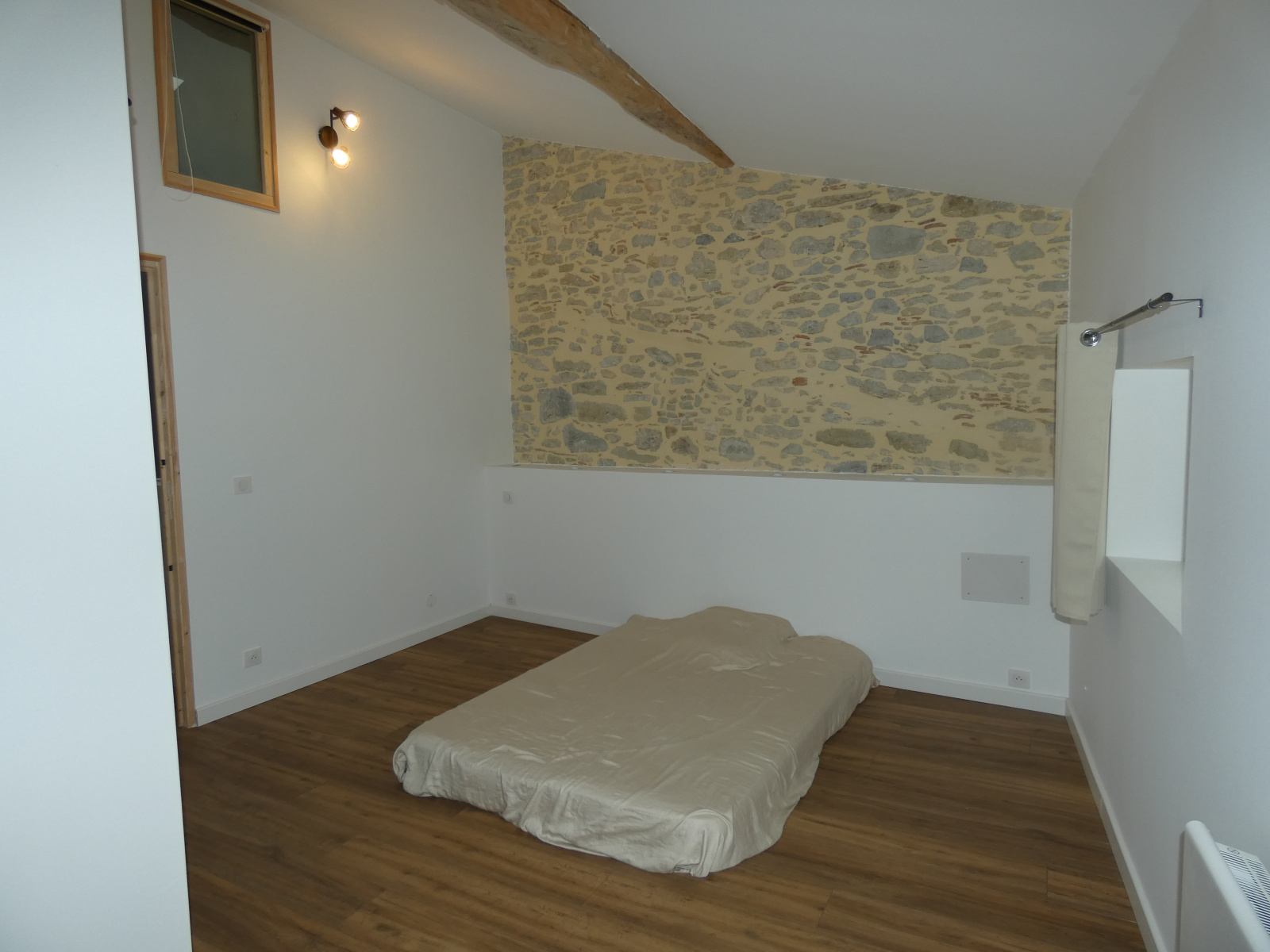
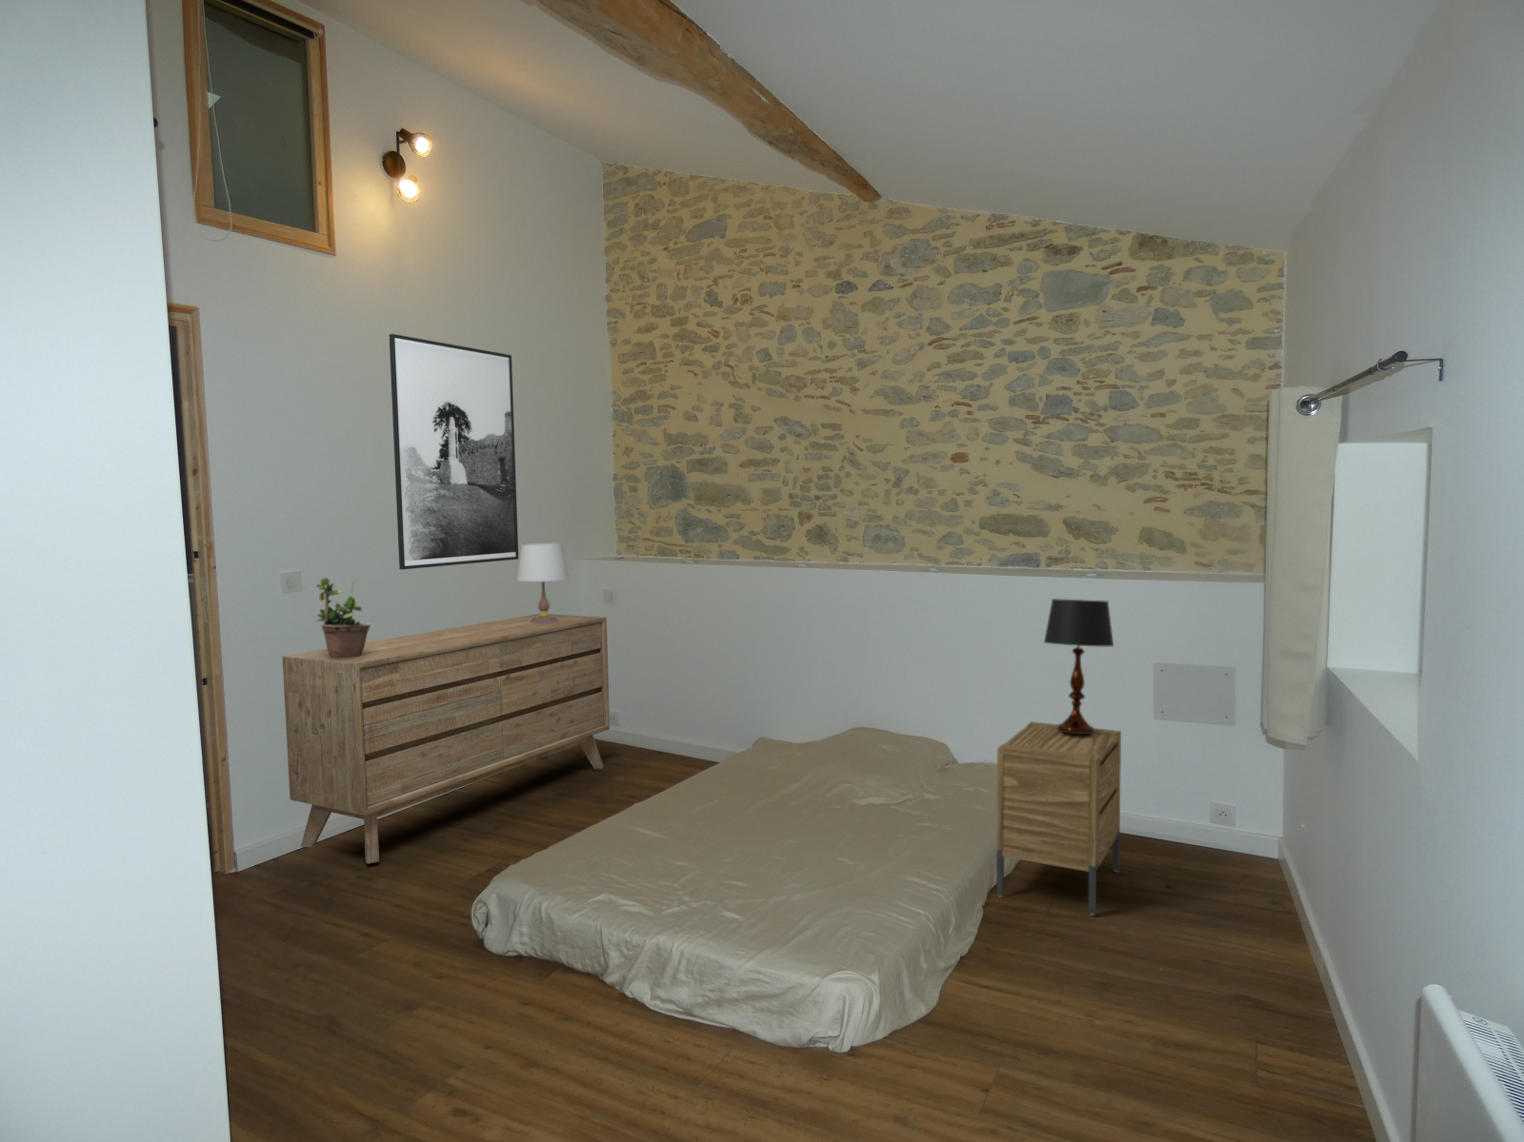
+ table lamp [1043,597,1115,734]
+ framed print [389,333,520,570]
+ dresser [281,613,611,864]
+ table lamp [516,542,570,624]
+ nightstand [995,721,1122,916]
+ potted plant [314,576,372,659]
